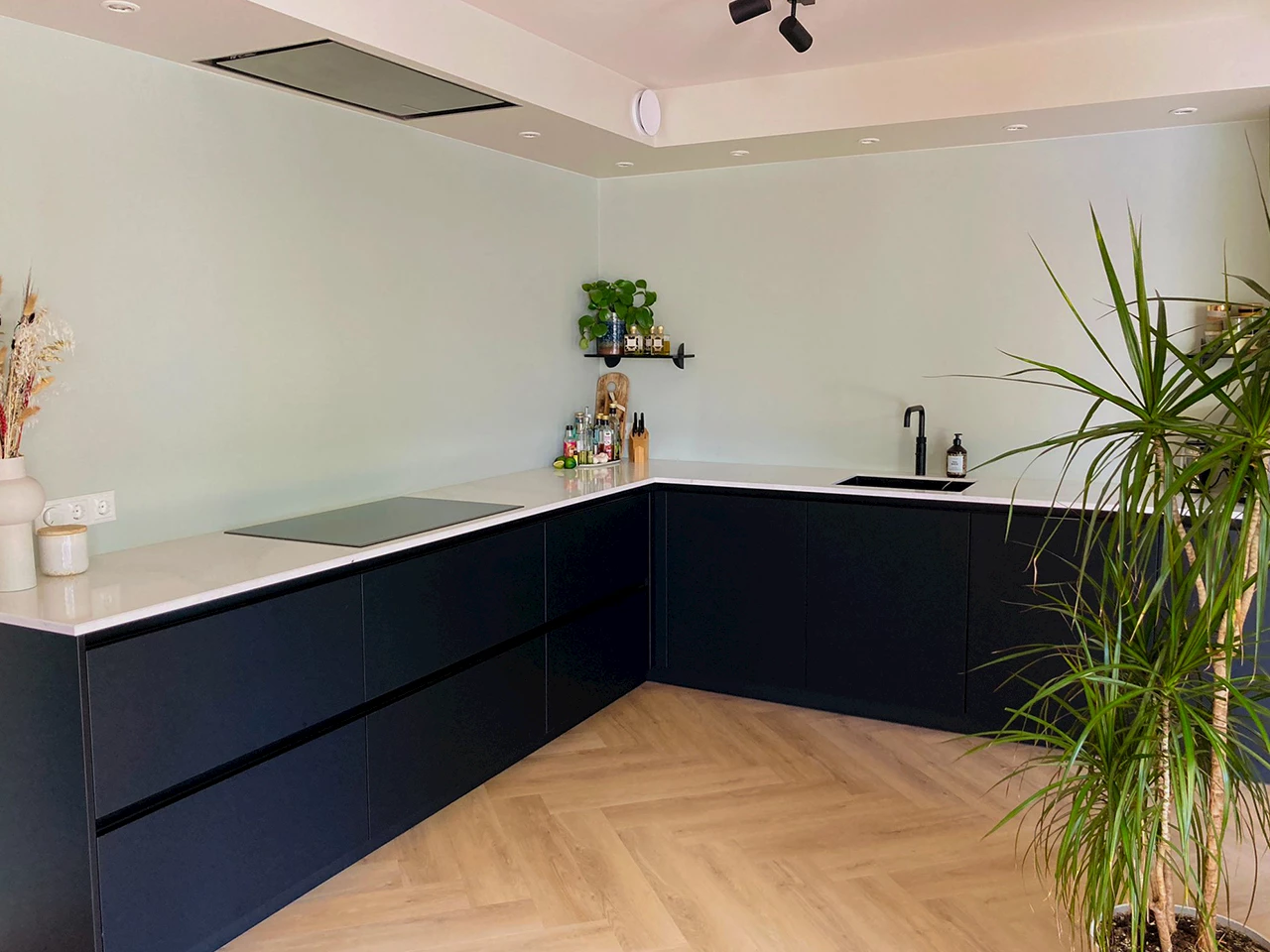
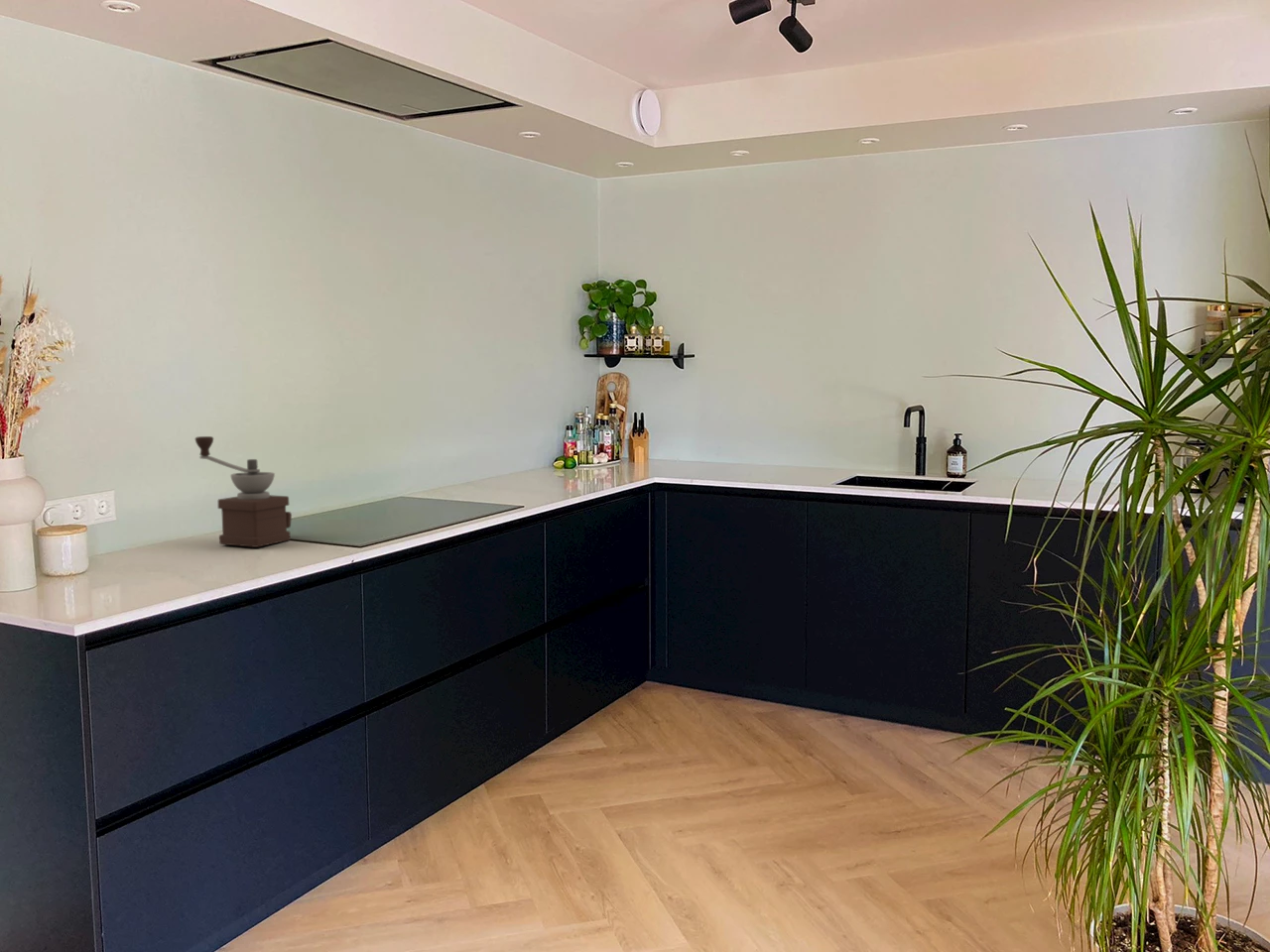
+ coffee grinder [194,435,293,548]
